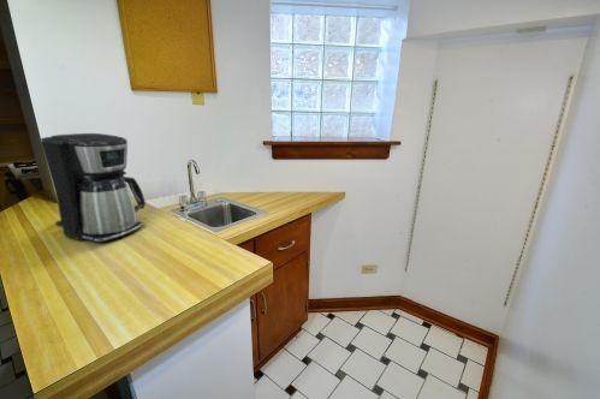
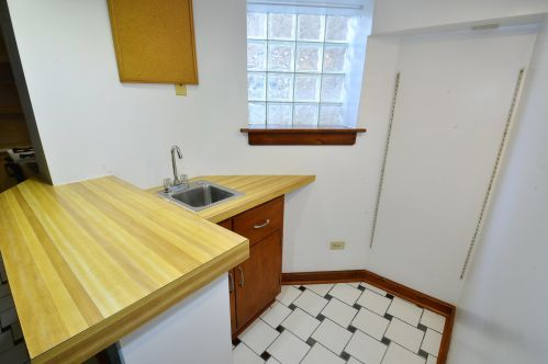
- coffee maker [38,132,147,244]
